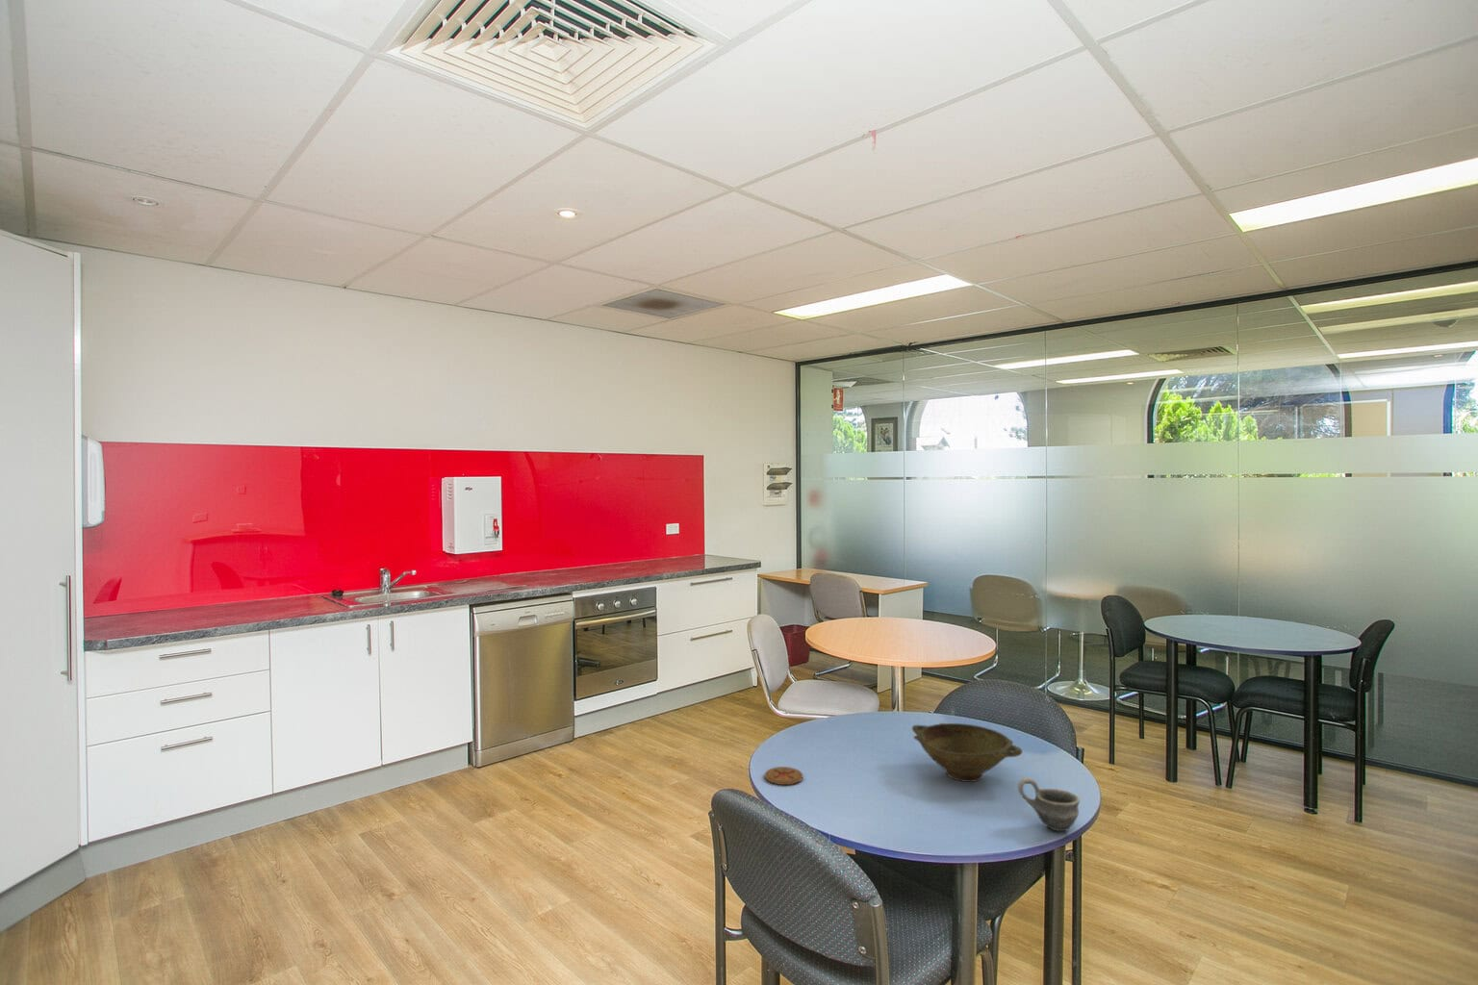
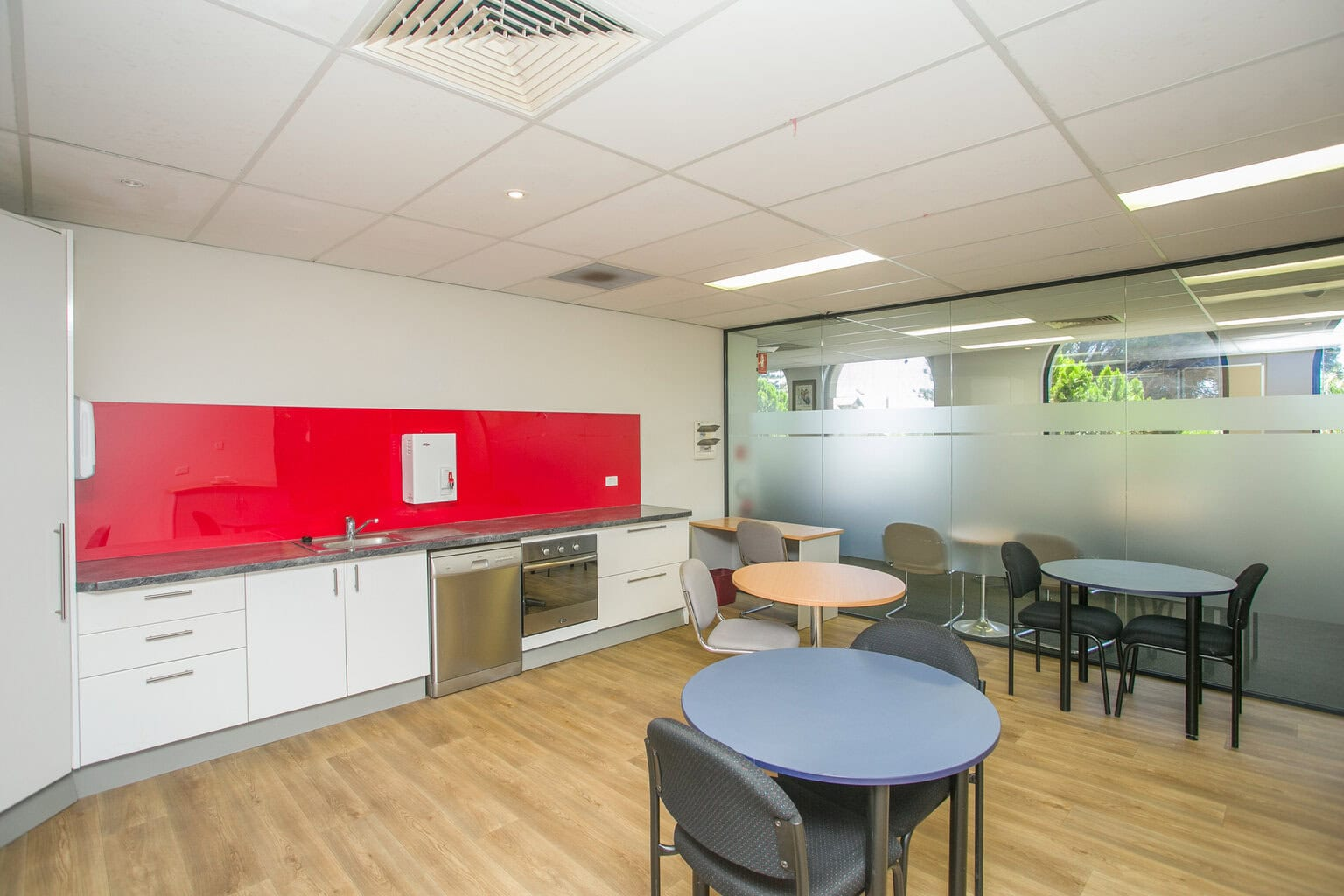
- bowl [912,722,1024,783]
- cup [1017,776,1081,832]
- coaster [764,766,804,786]
